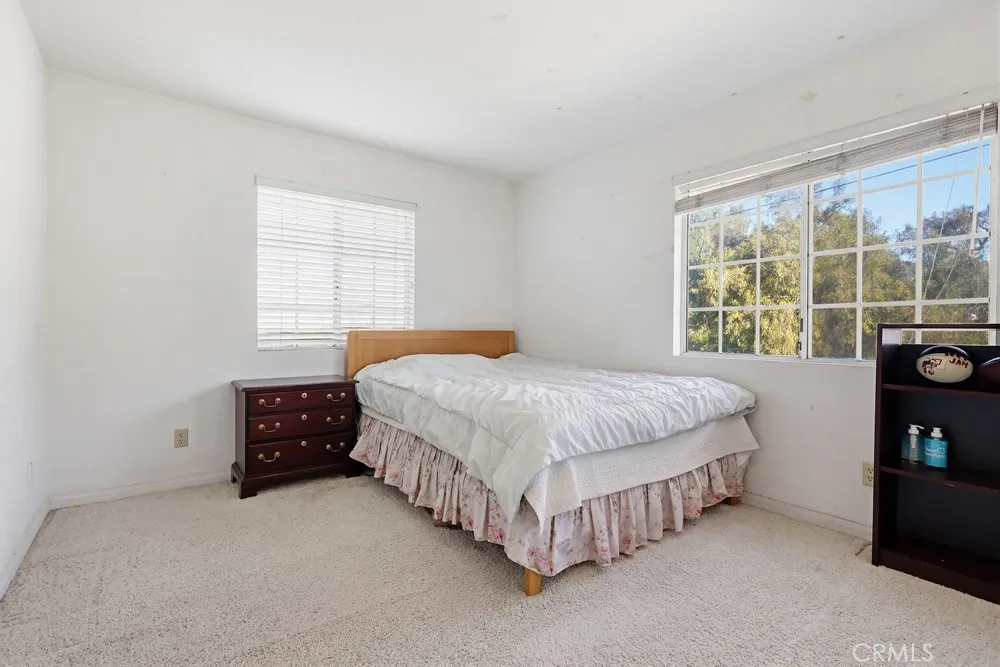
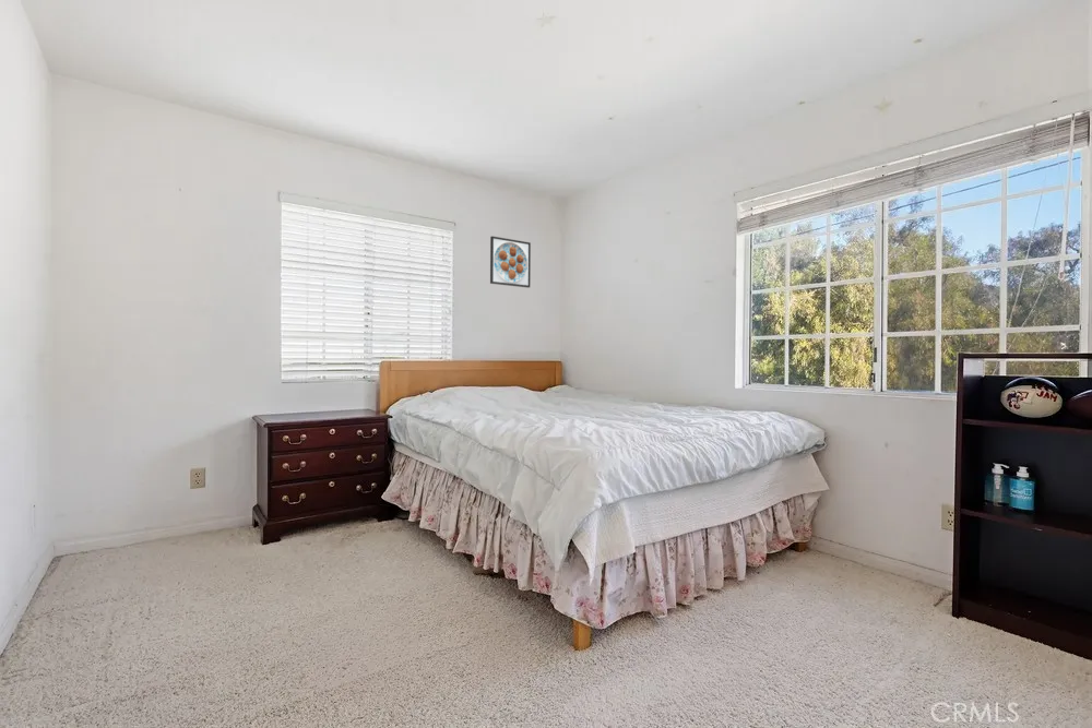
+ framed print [489,235,532,289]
